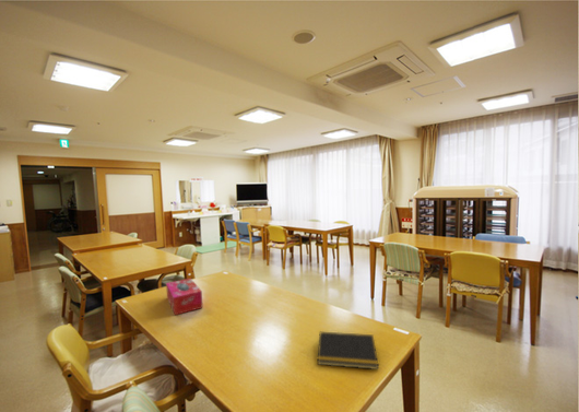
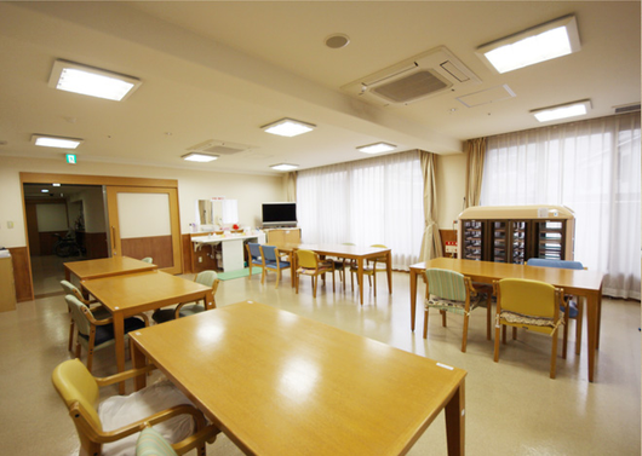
- tissue box [165,278,204,316]
- notepad [317,331,380,370]
